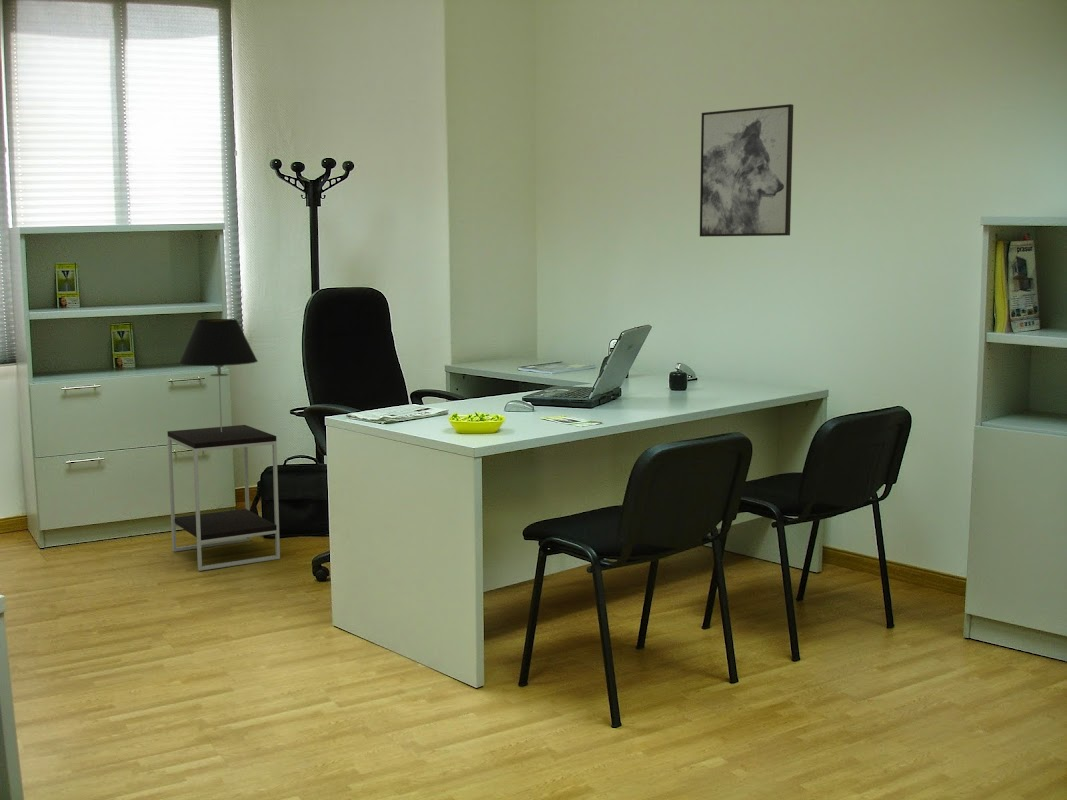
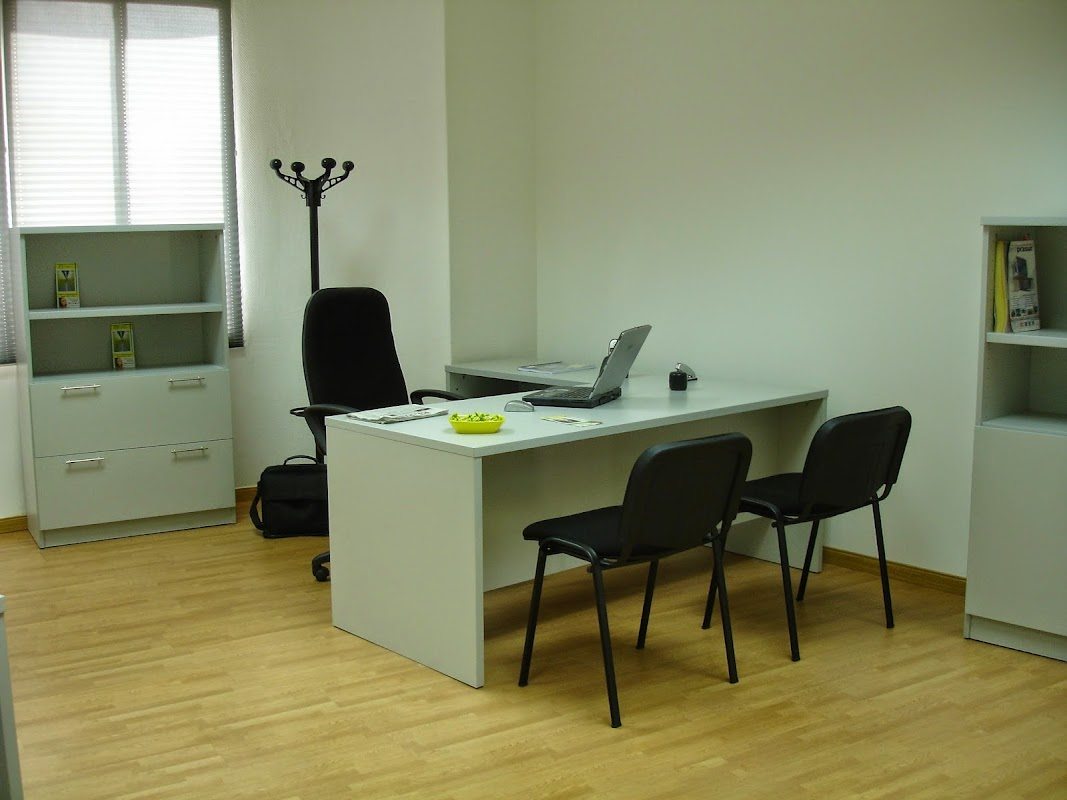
- side table [167,424,281,572]
- table lamp [178,318,259,432]
- wall art [699,103,794,238]
